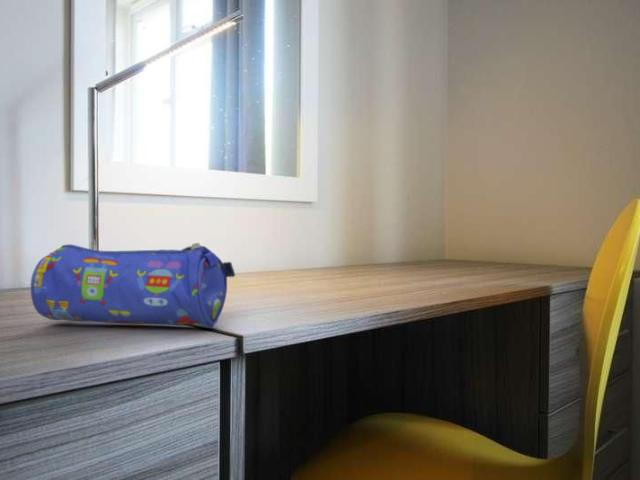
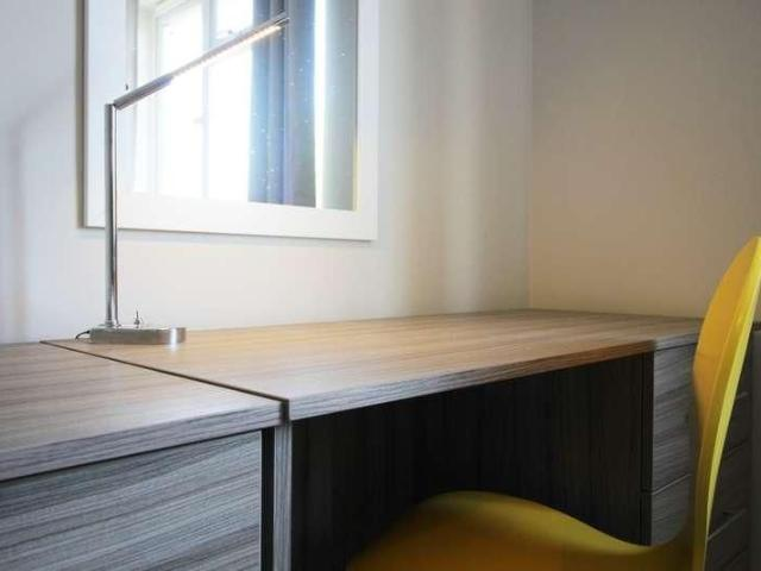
- pencil case [30,242,236,329]
